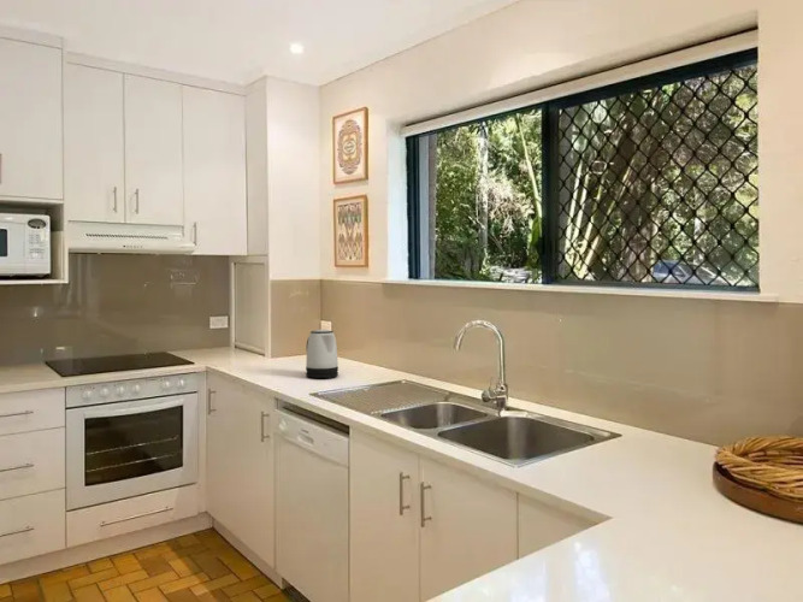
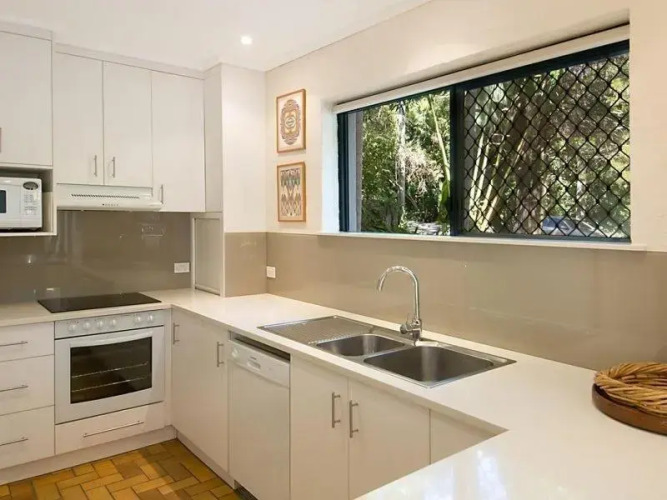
- kettle [305,329,339,379]
